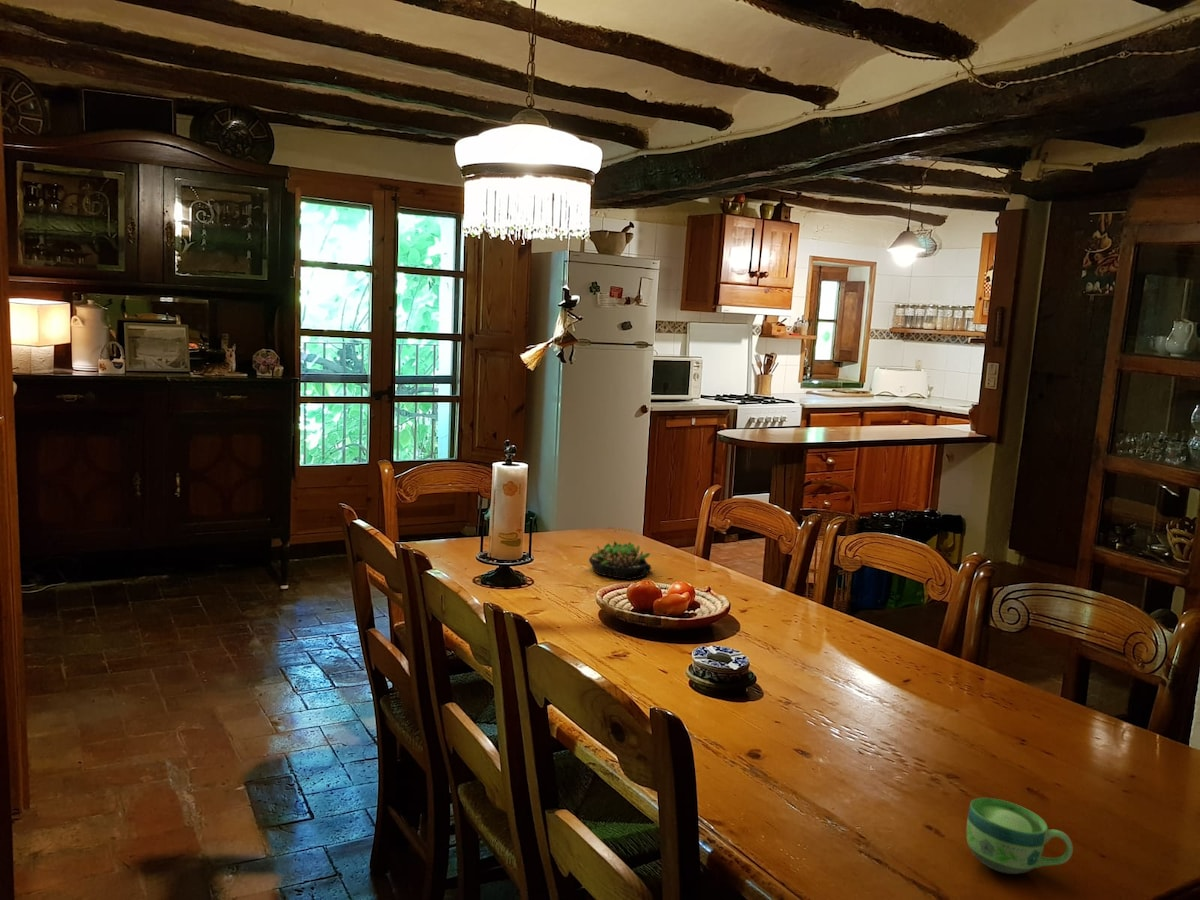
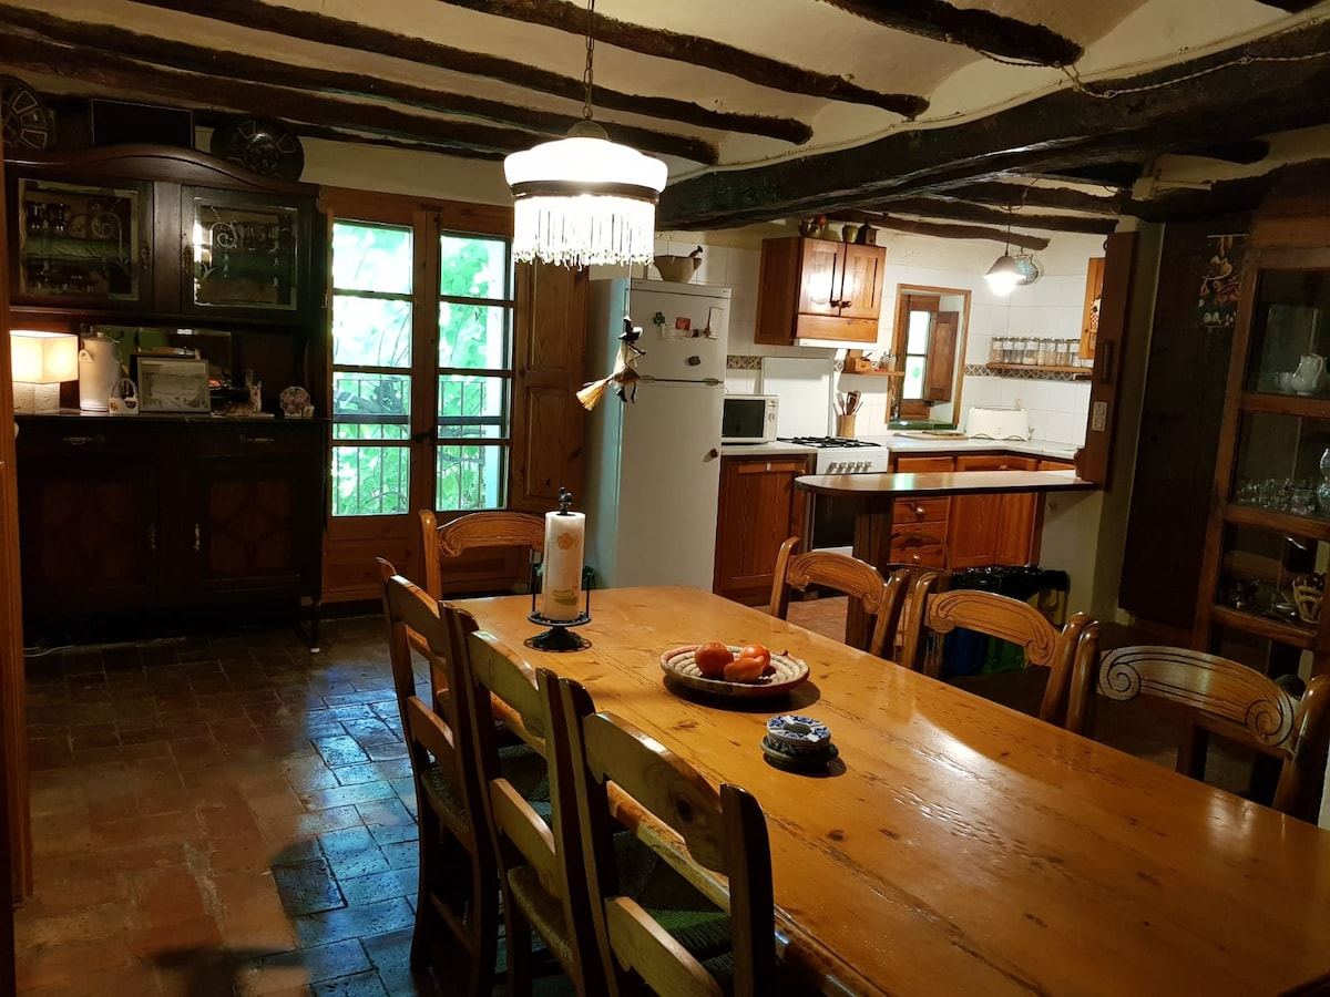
- succulent plant [588,540,653,581]
- cup [965,797,1074,875]
